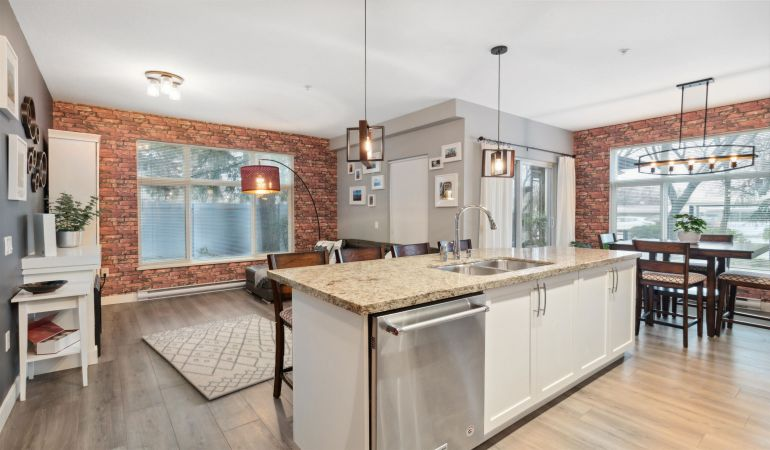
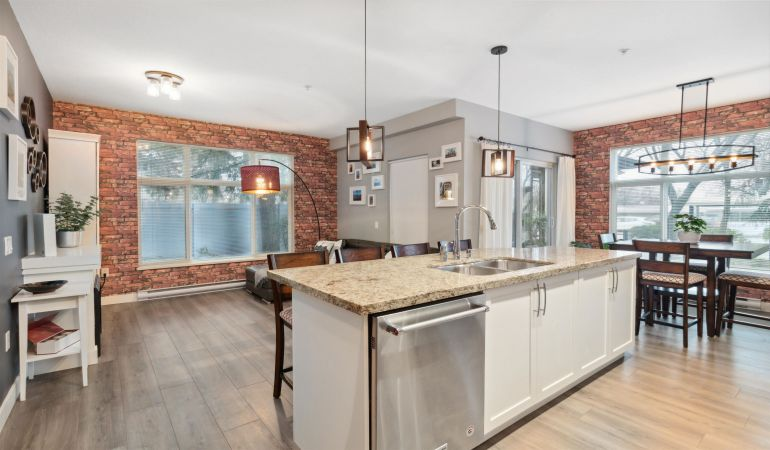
- rug [140,313,293,401]
